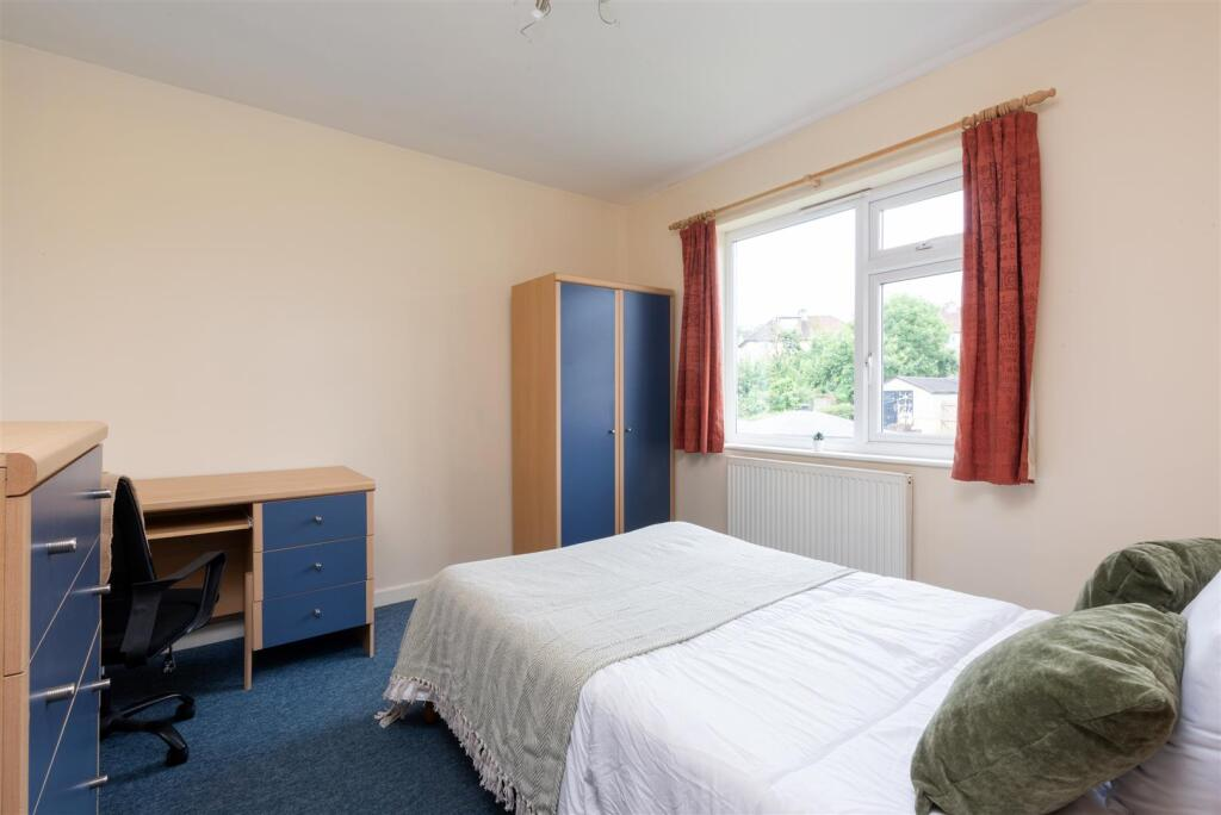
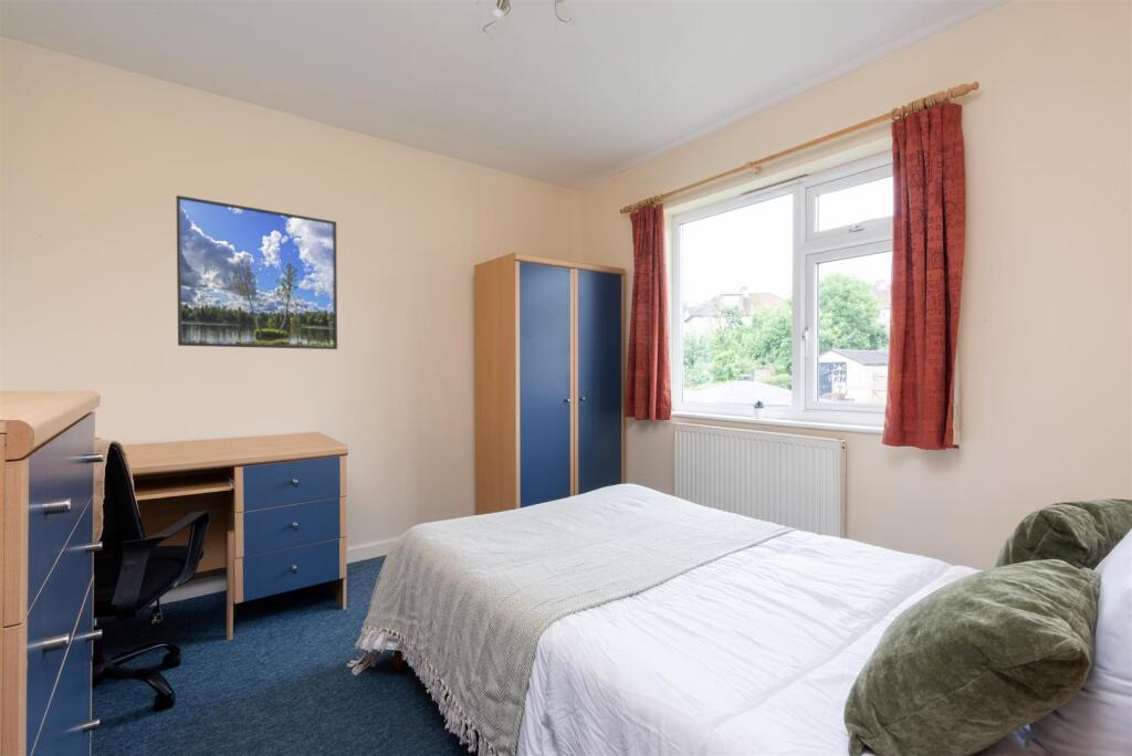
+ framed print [176,195,338,350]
